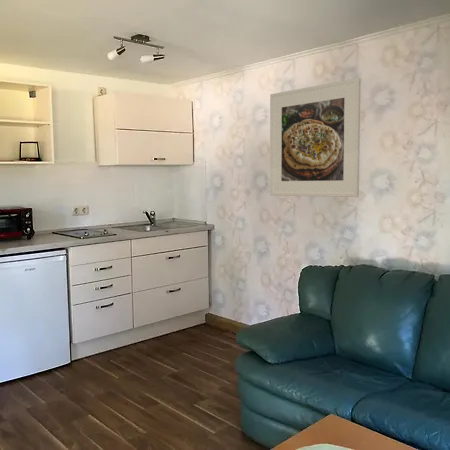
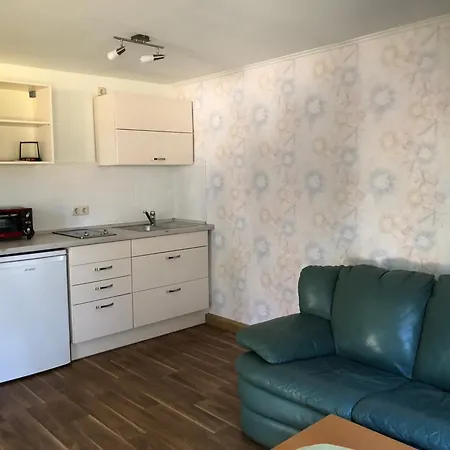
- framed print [269,77,362,198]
